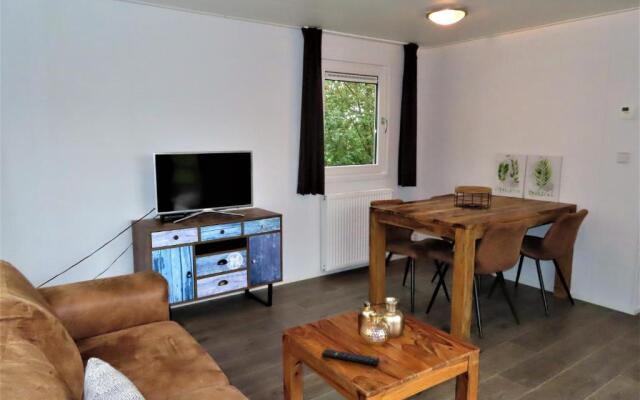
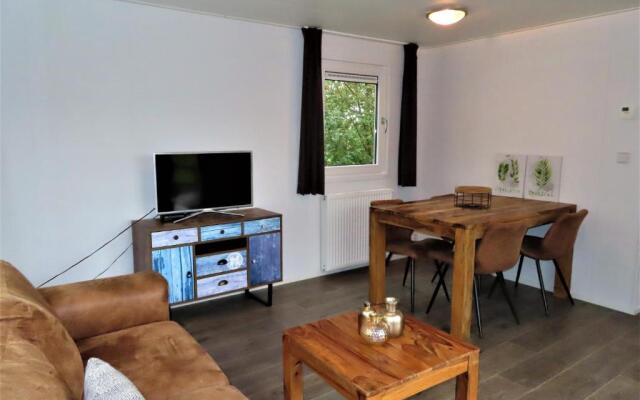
- remote control [320,348,380,366]
